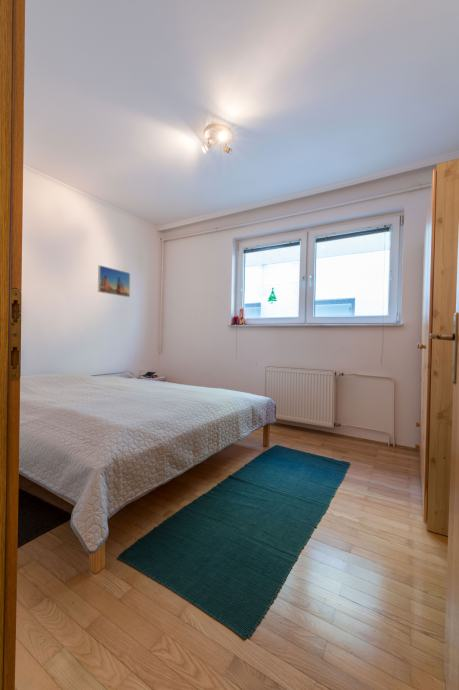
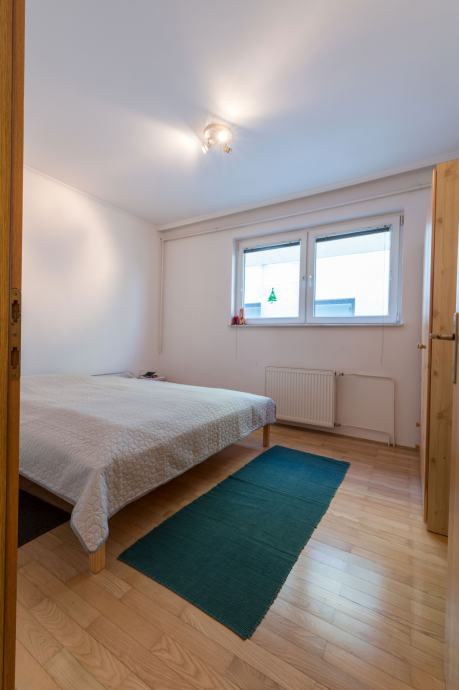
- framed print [97,264,131,298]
